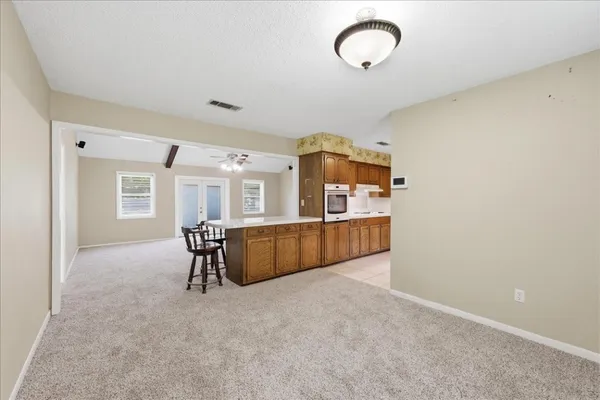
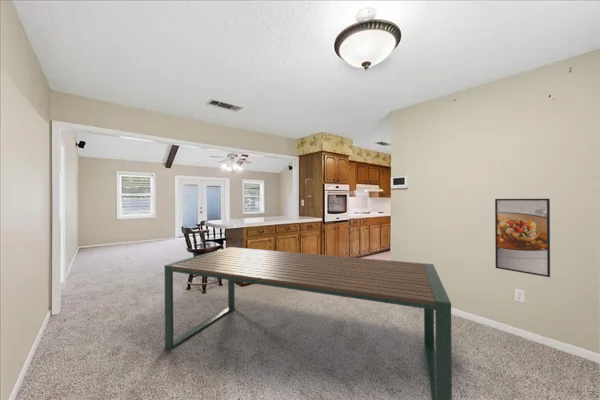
+ dining table [164,246,453,400]
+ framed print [494,198,551,278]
